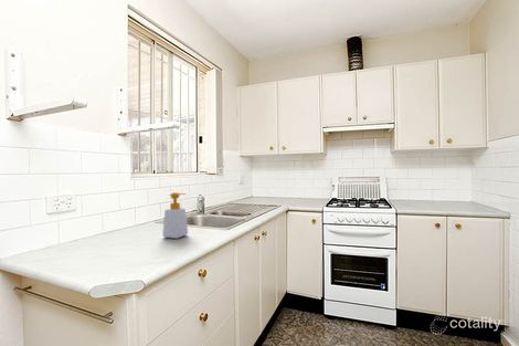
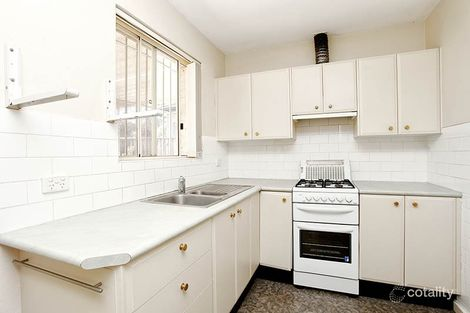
- soap bottle [161,191,189,240]
